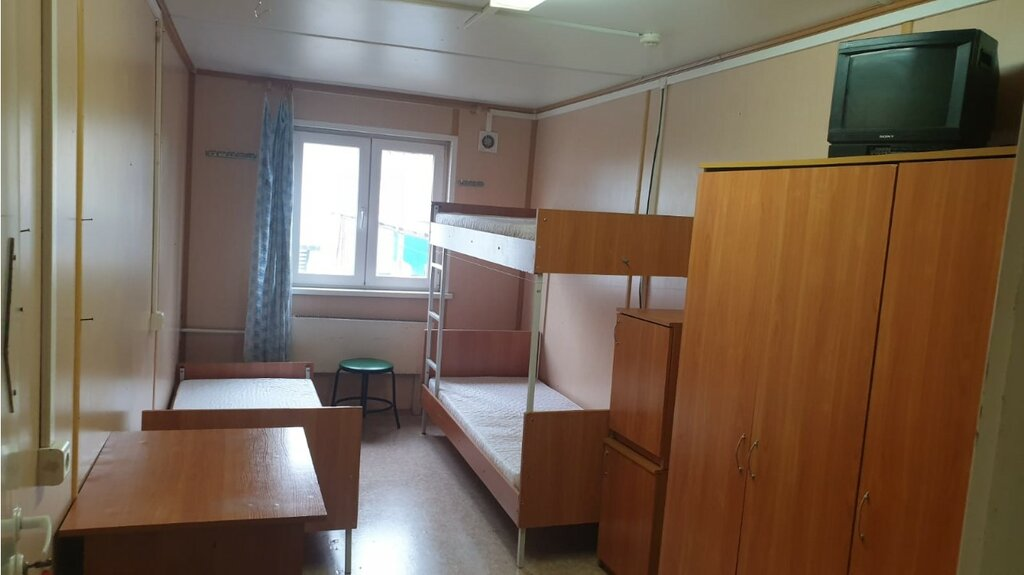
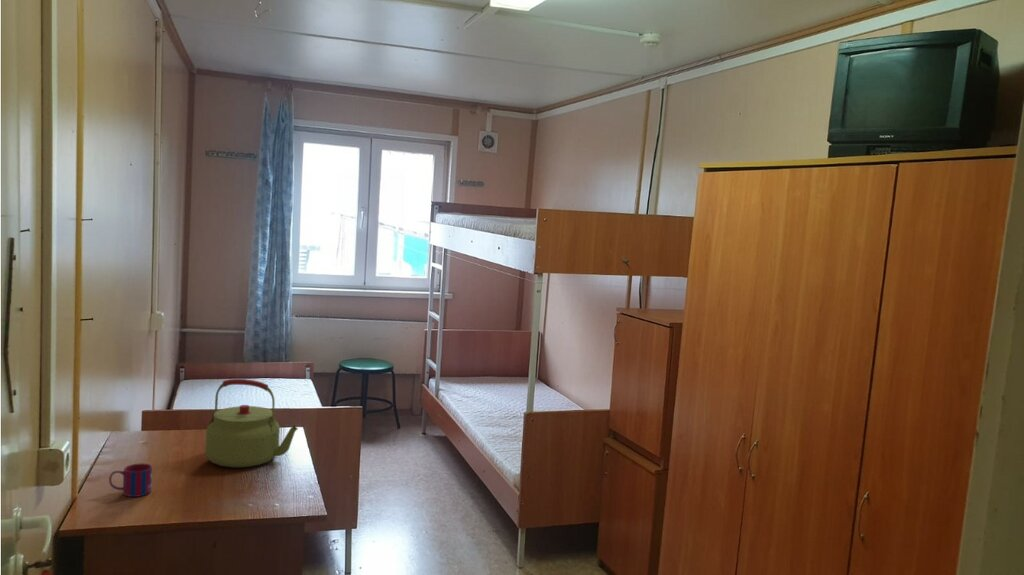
+ kettle [204,378,299,469]
+ mug [108,462,153,498]
